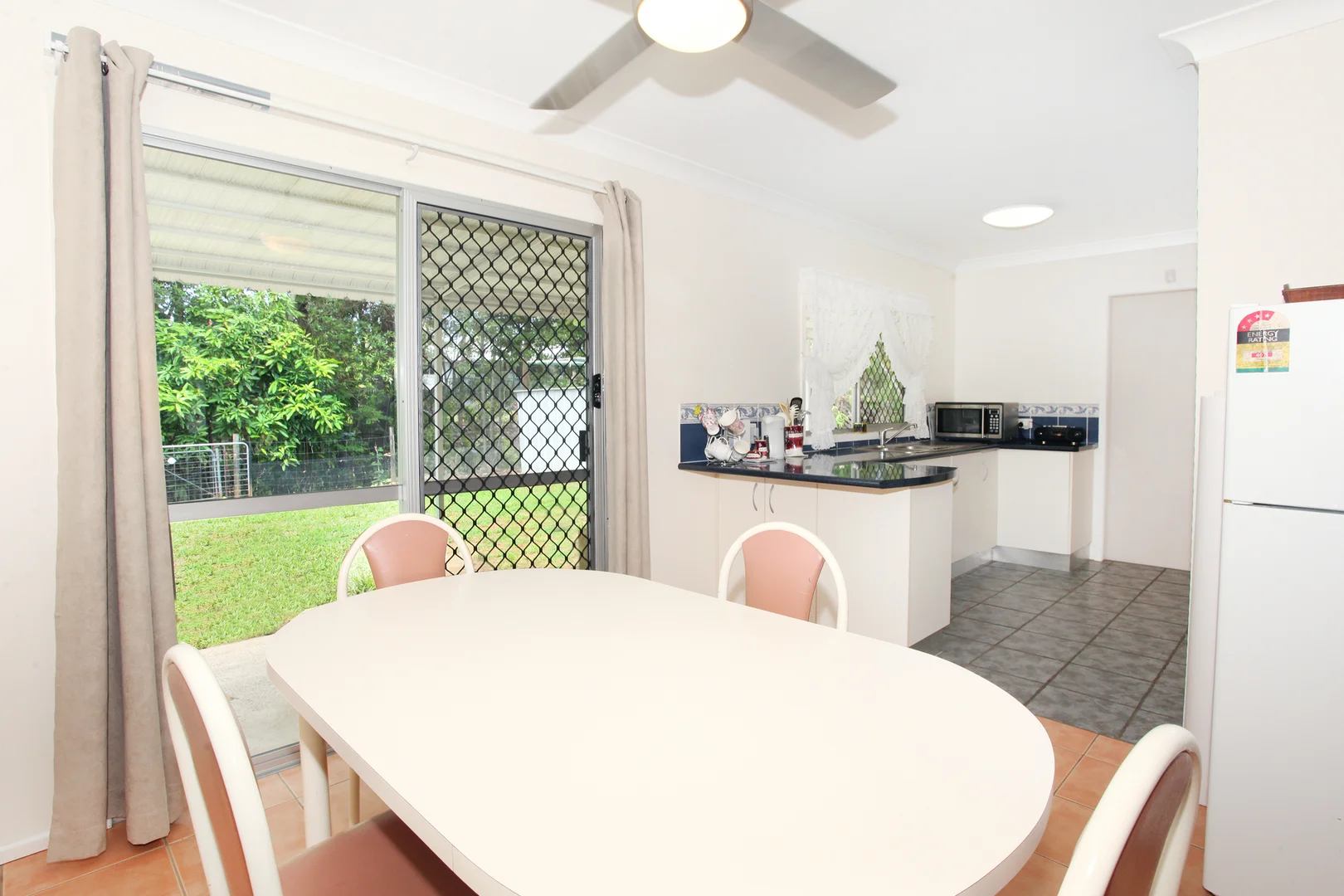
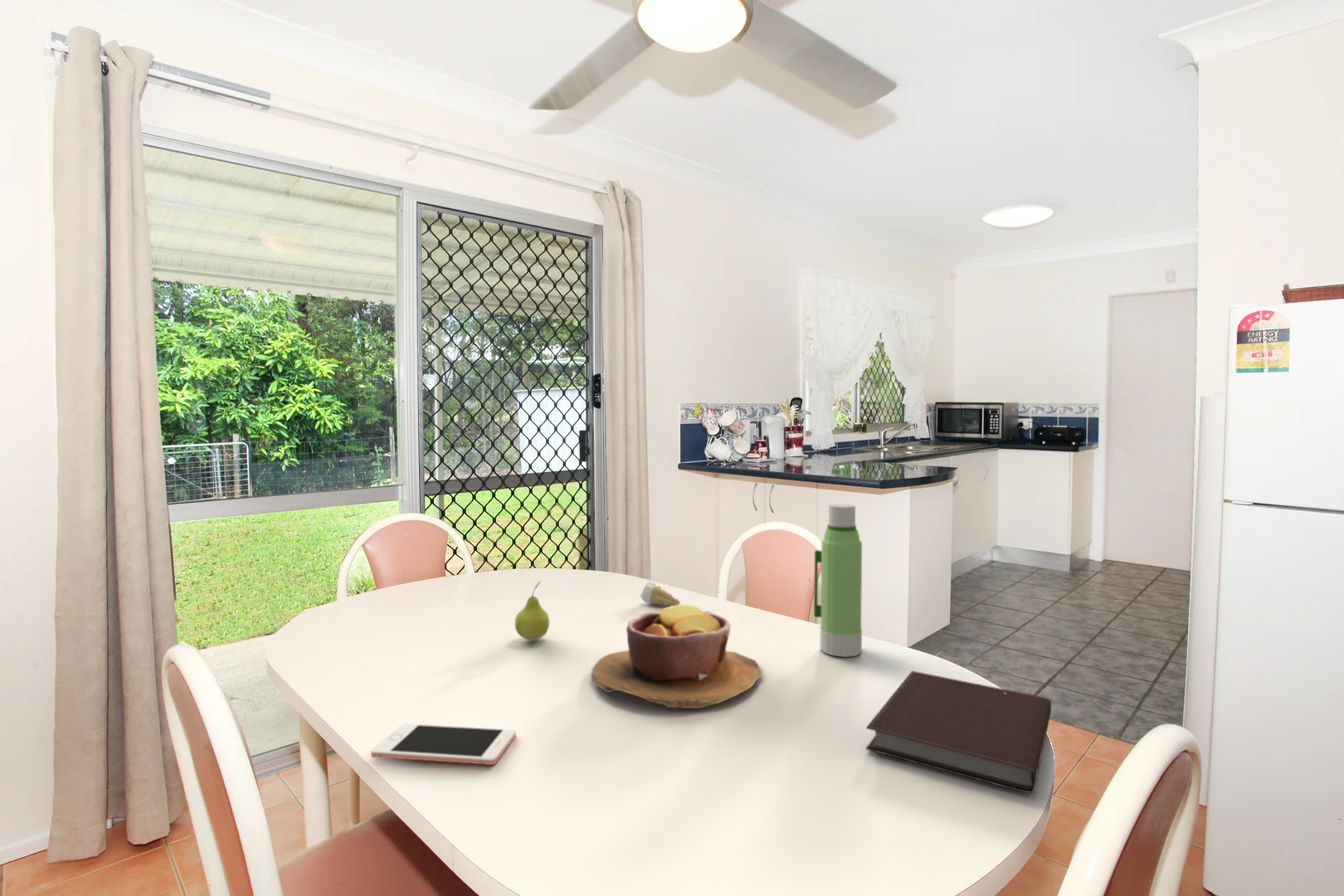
+ bowl [591,604,763,709]
+ notebook [864,670,1052,794]
+ fruit [514,581,550,642]
+ tooth [639,581,681,606]
+ water bottle [813,503,863,658]
+ cell phone [370,723,517,766]
